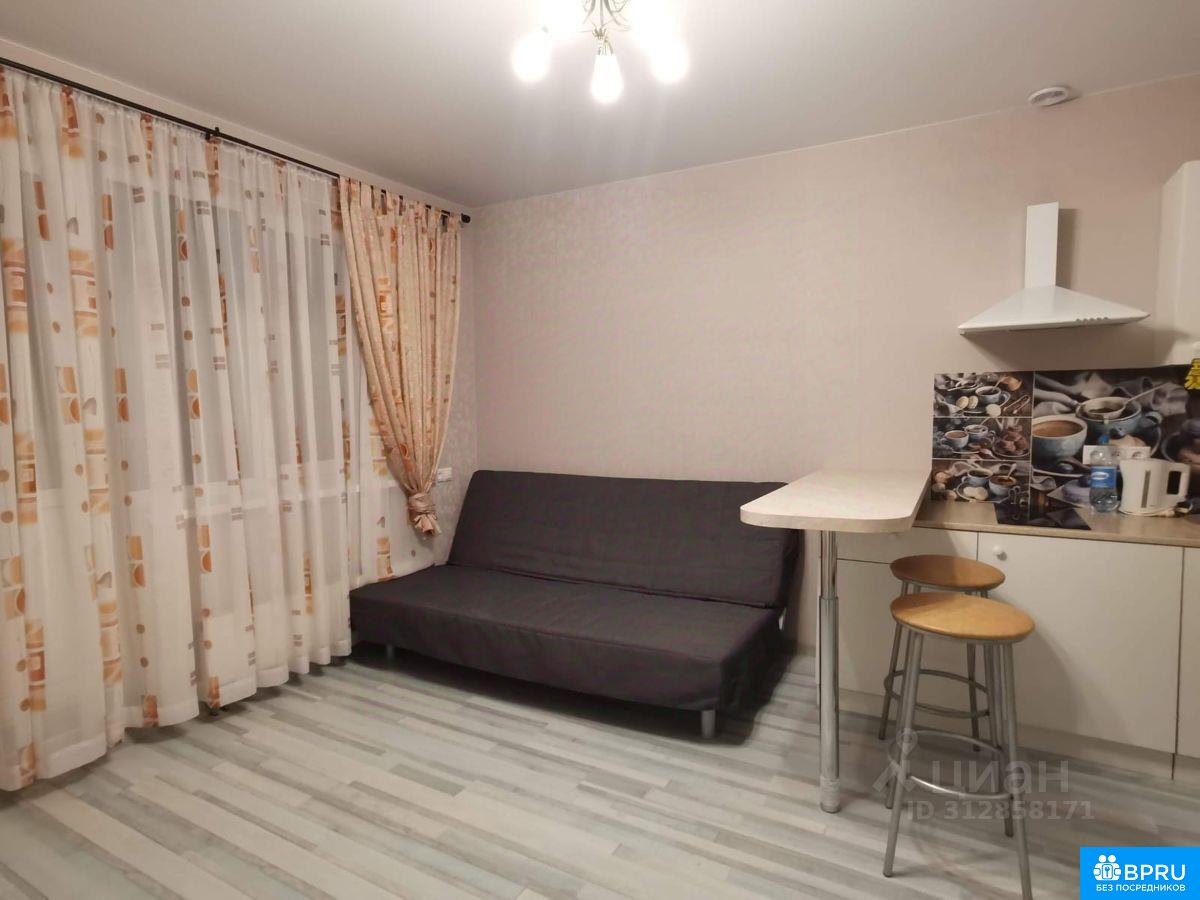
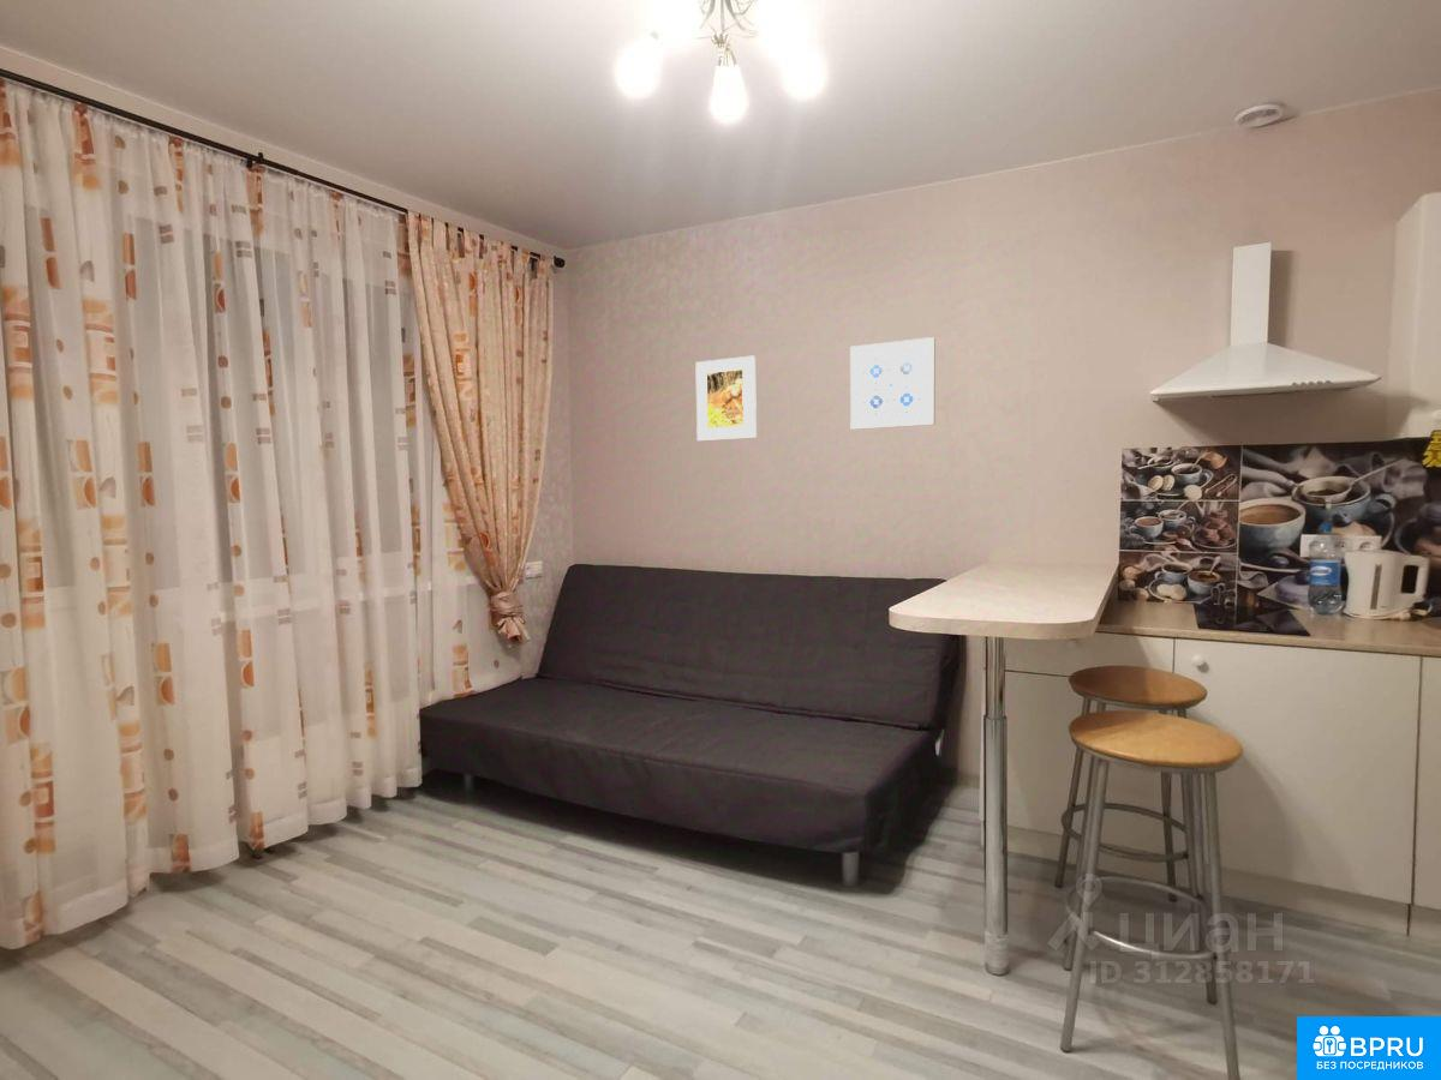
+ wall art [849,336,935,431]
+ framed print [694,355,758,442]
